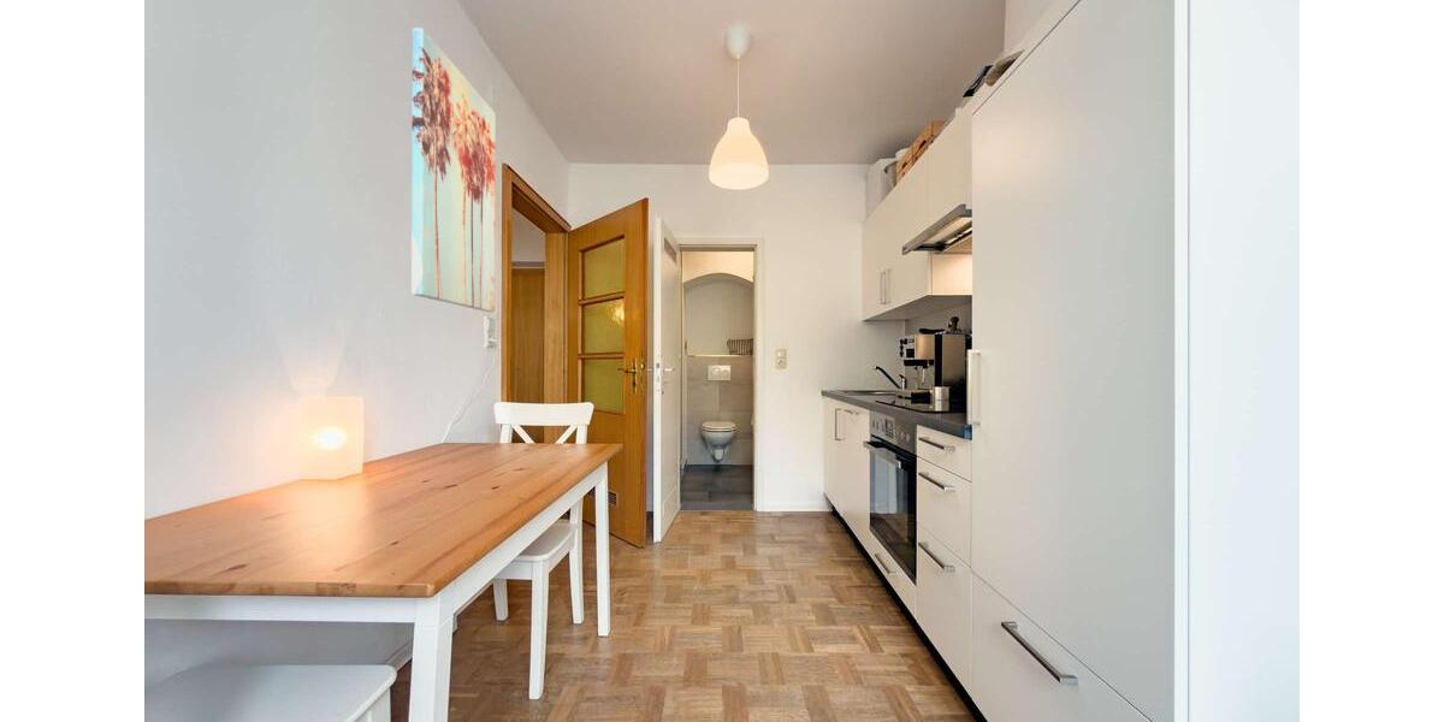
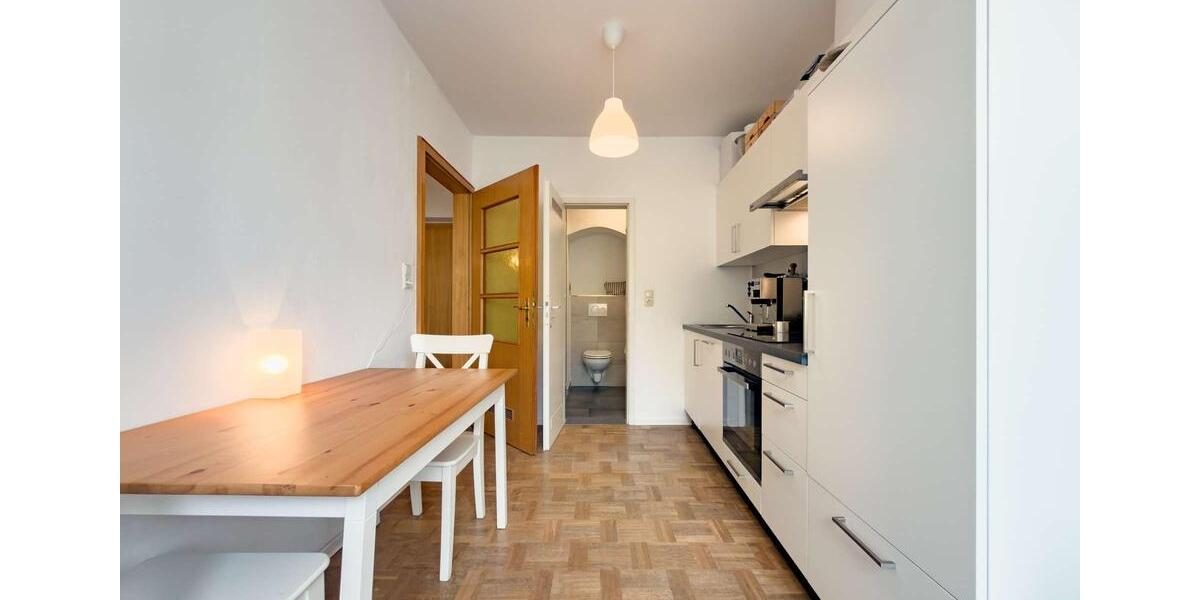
- wall art [410,26,497,313]
